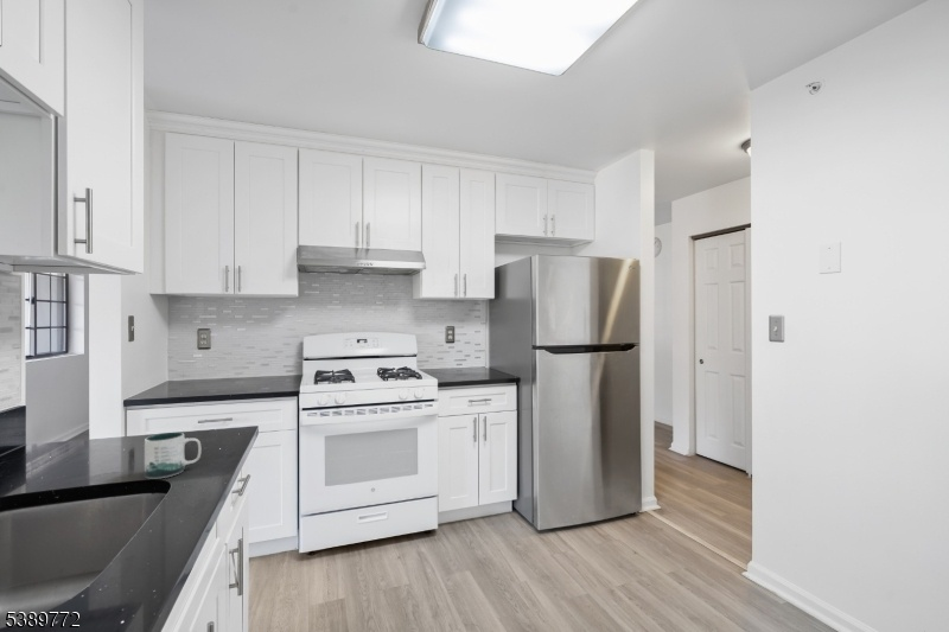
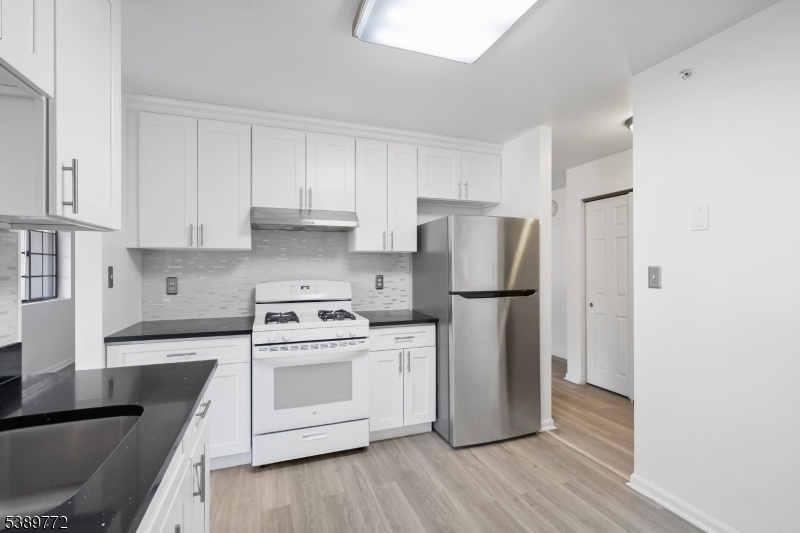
- mug [144,432,203,480]
